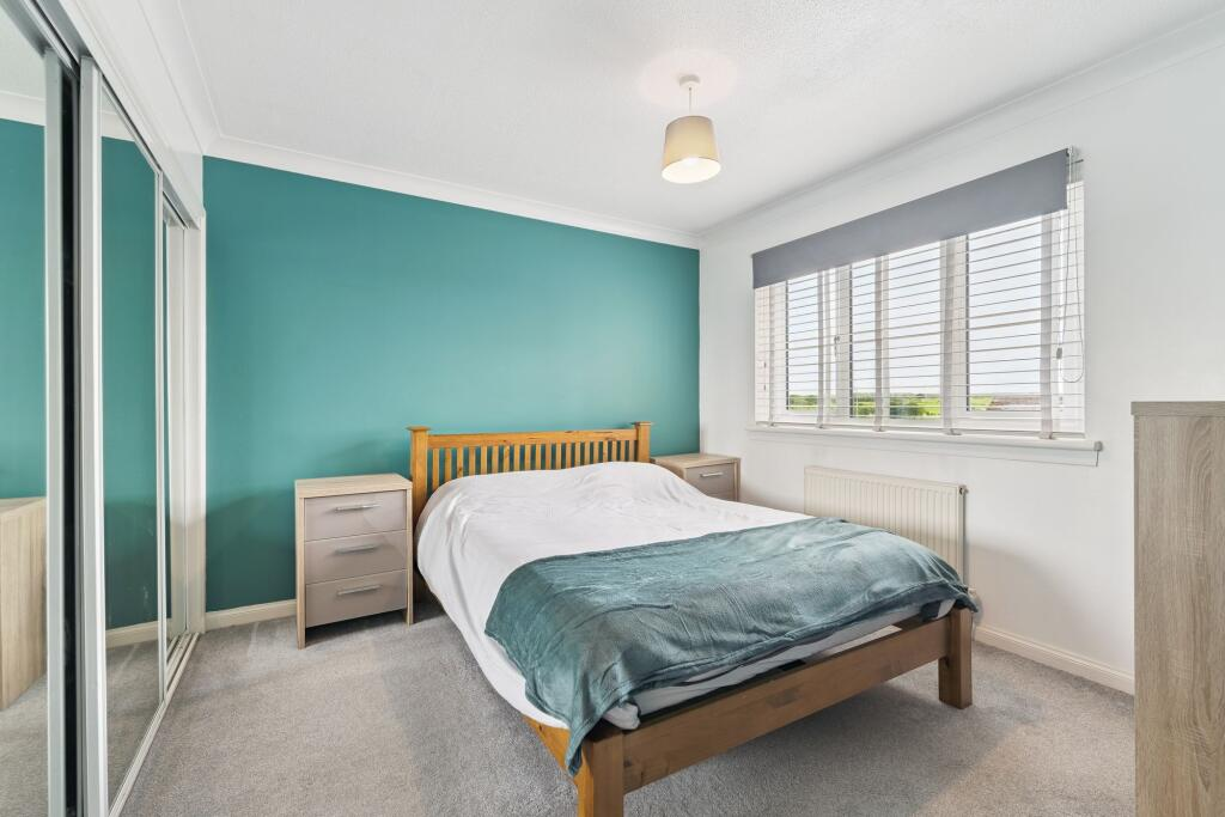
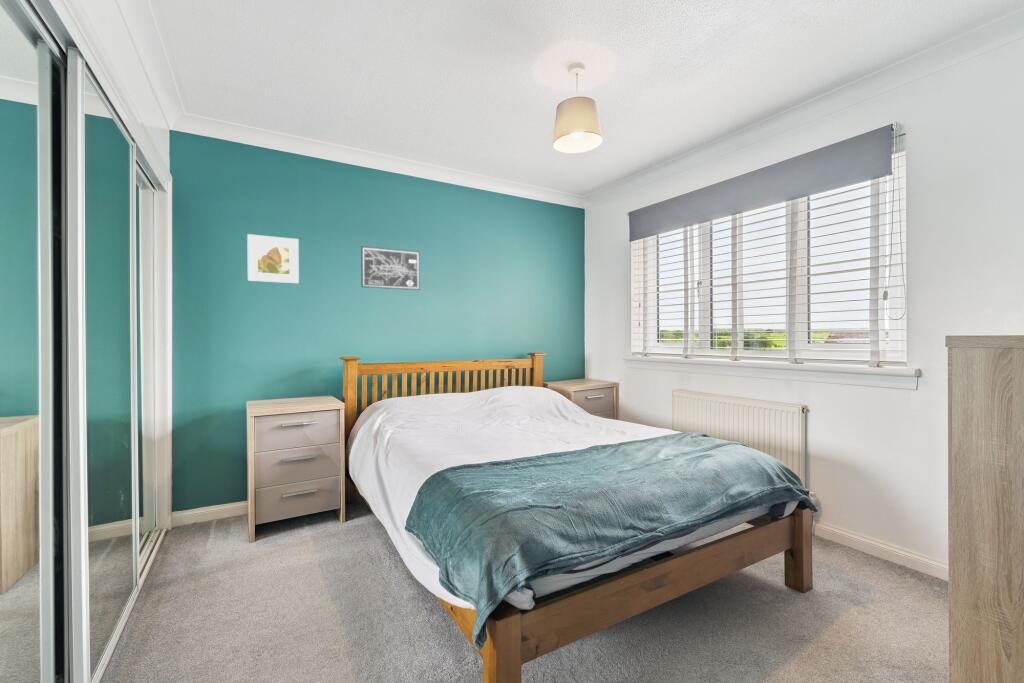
+ wall art [360,245,421,291]
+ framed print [246,233,300,284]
